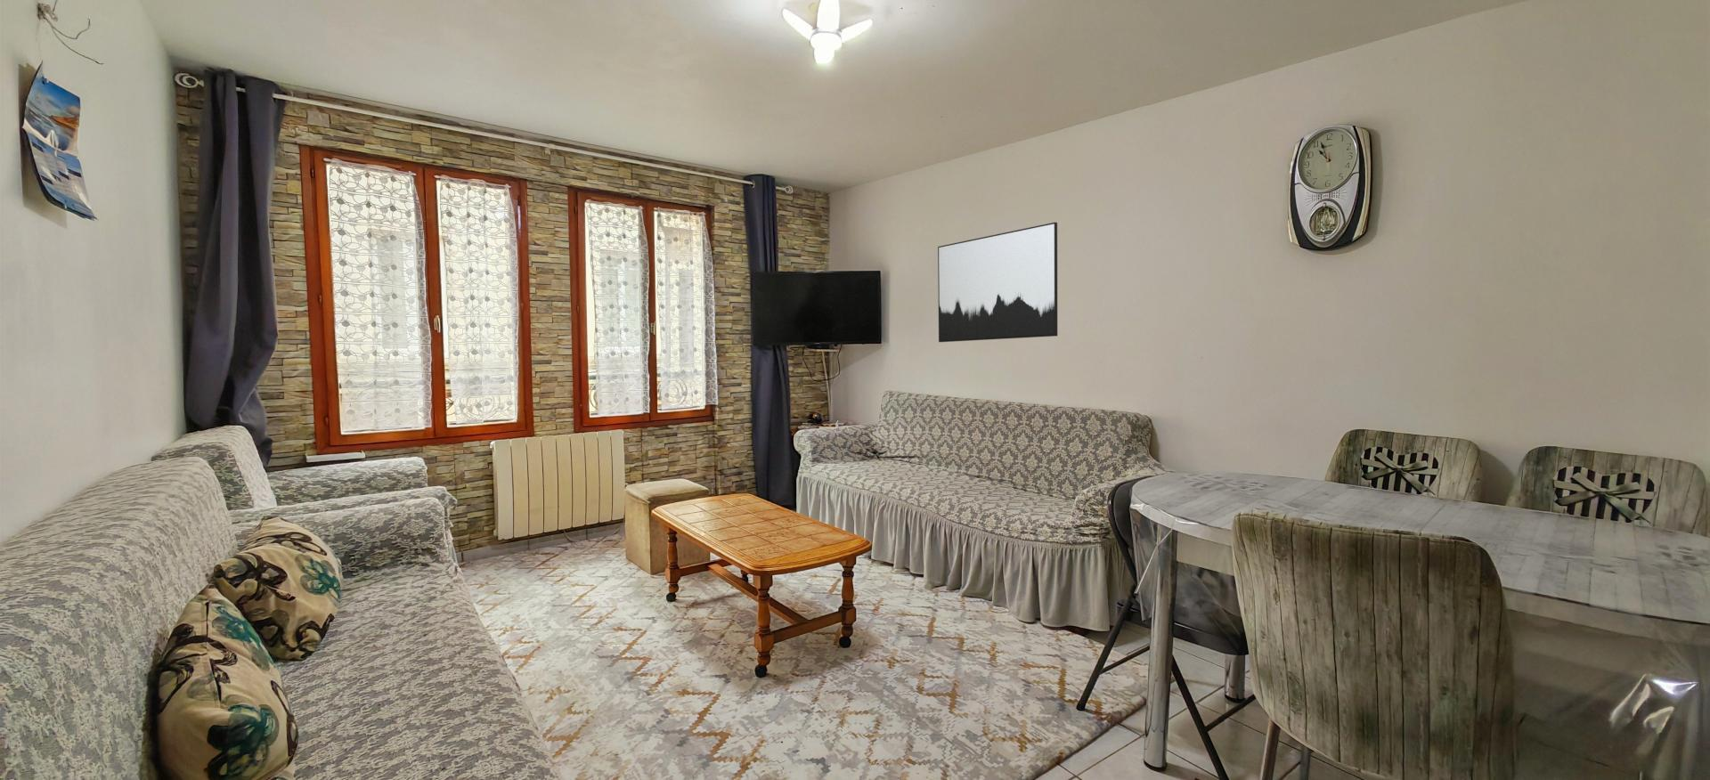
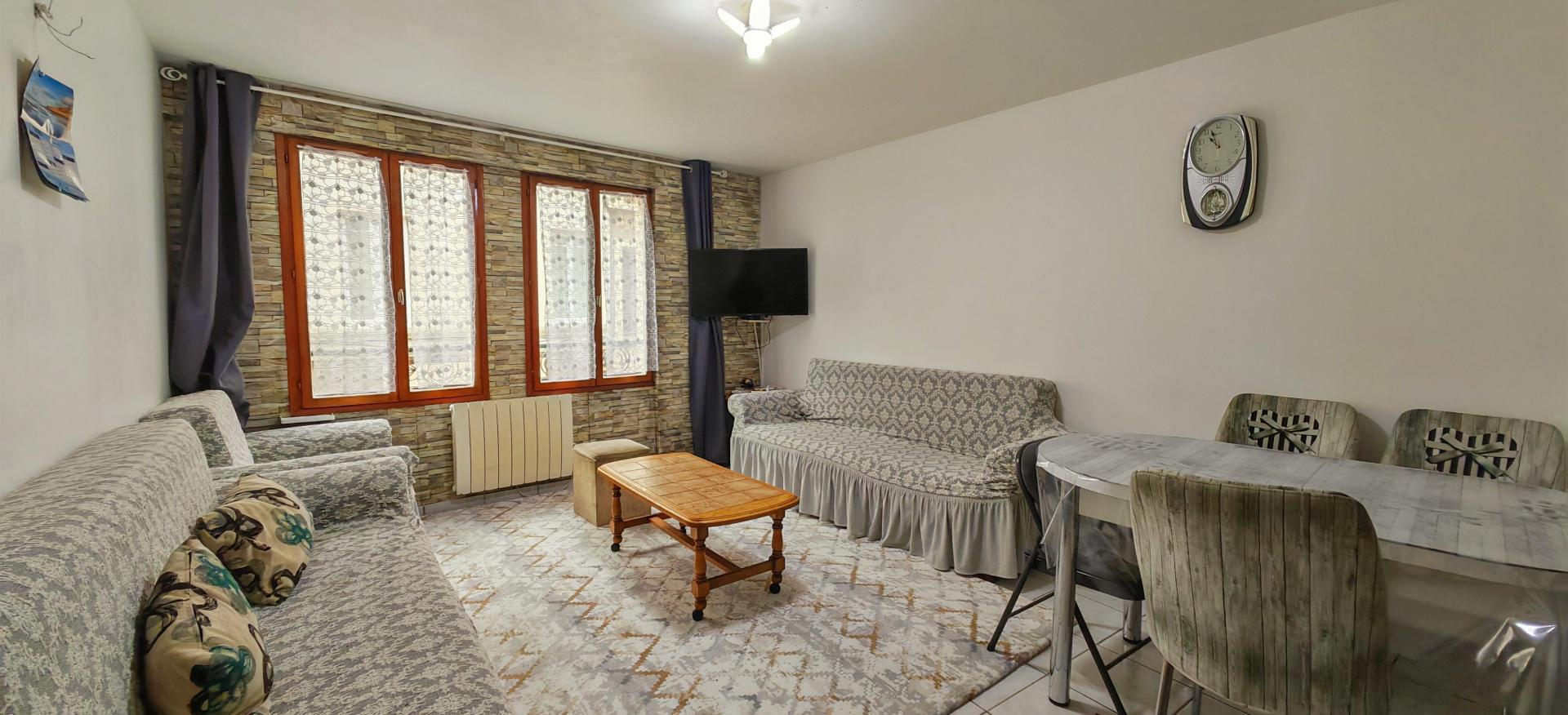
- wall art [937,221,1058,343]
